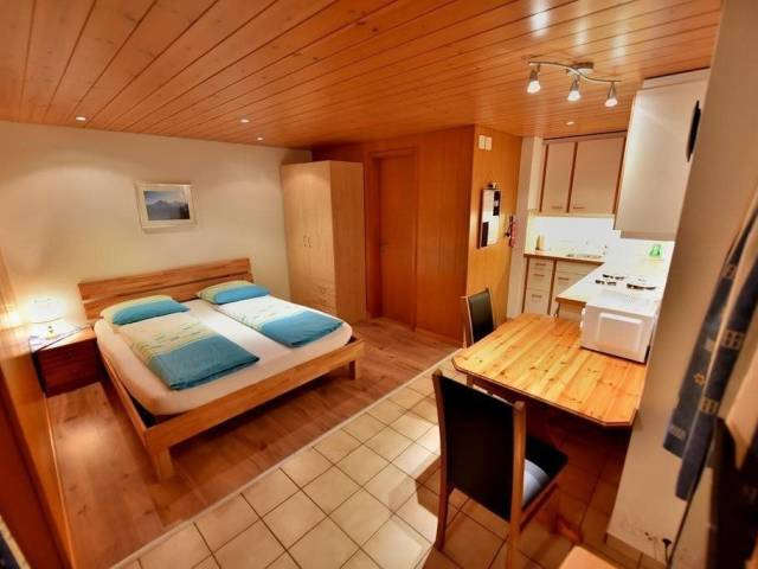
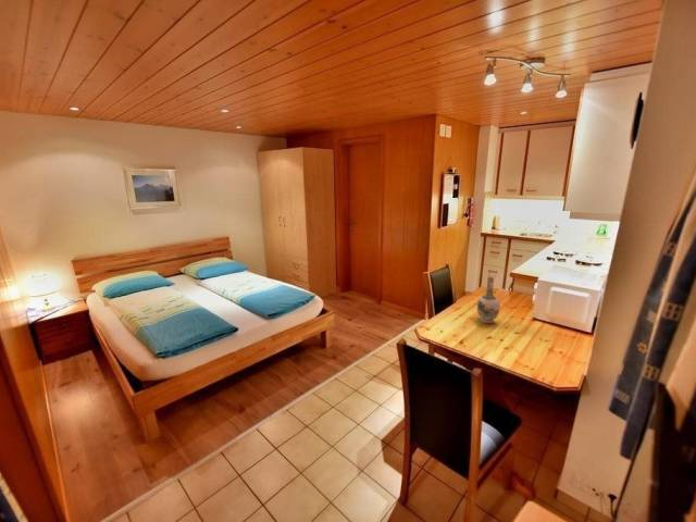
+ vase [476,275,501,324]
